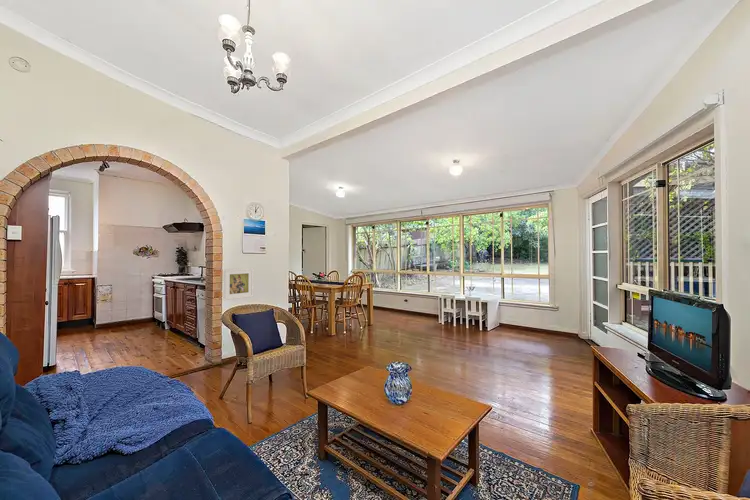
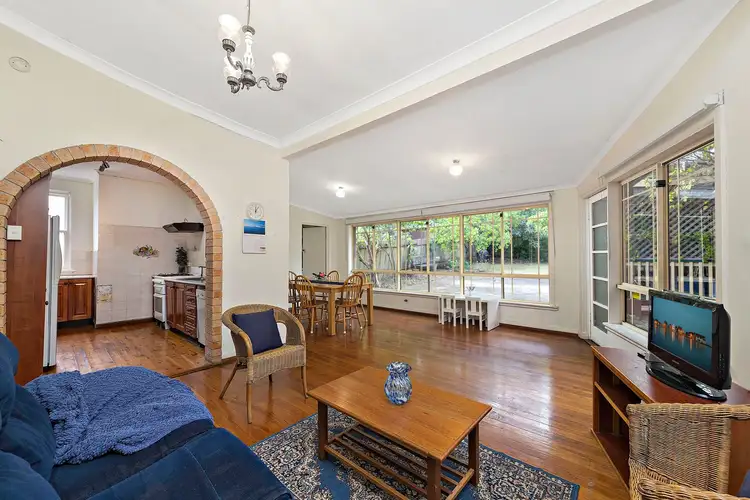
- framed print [223,267,255,301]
